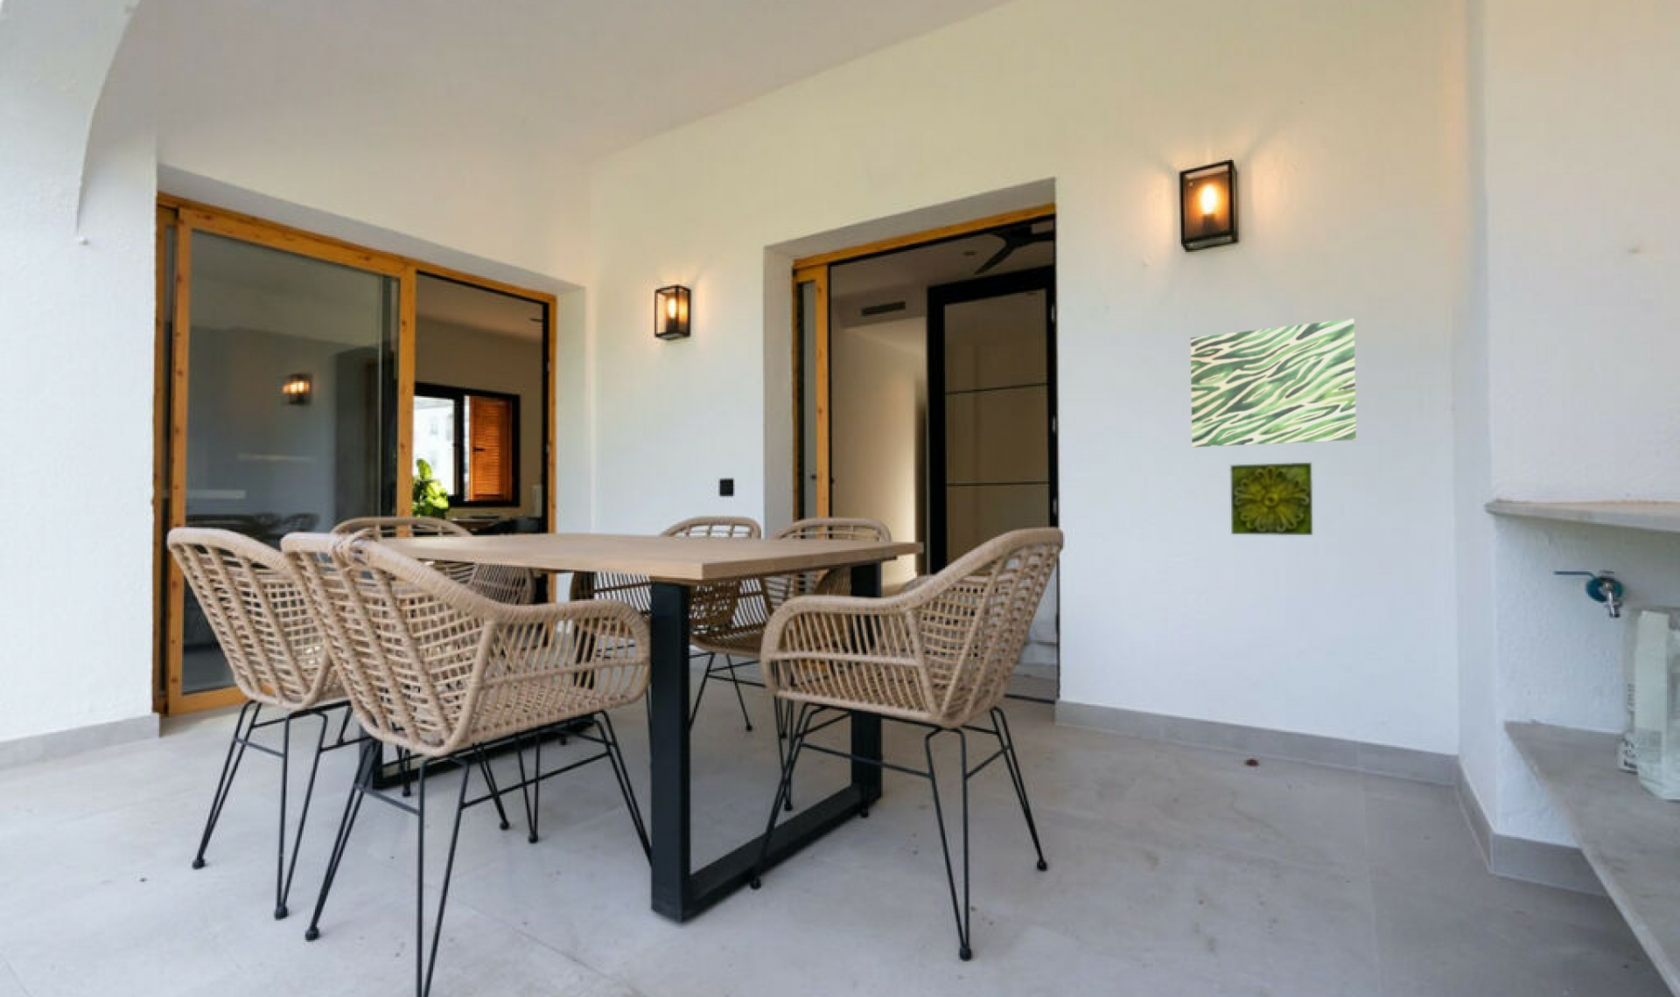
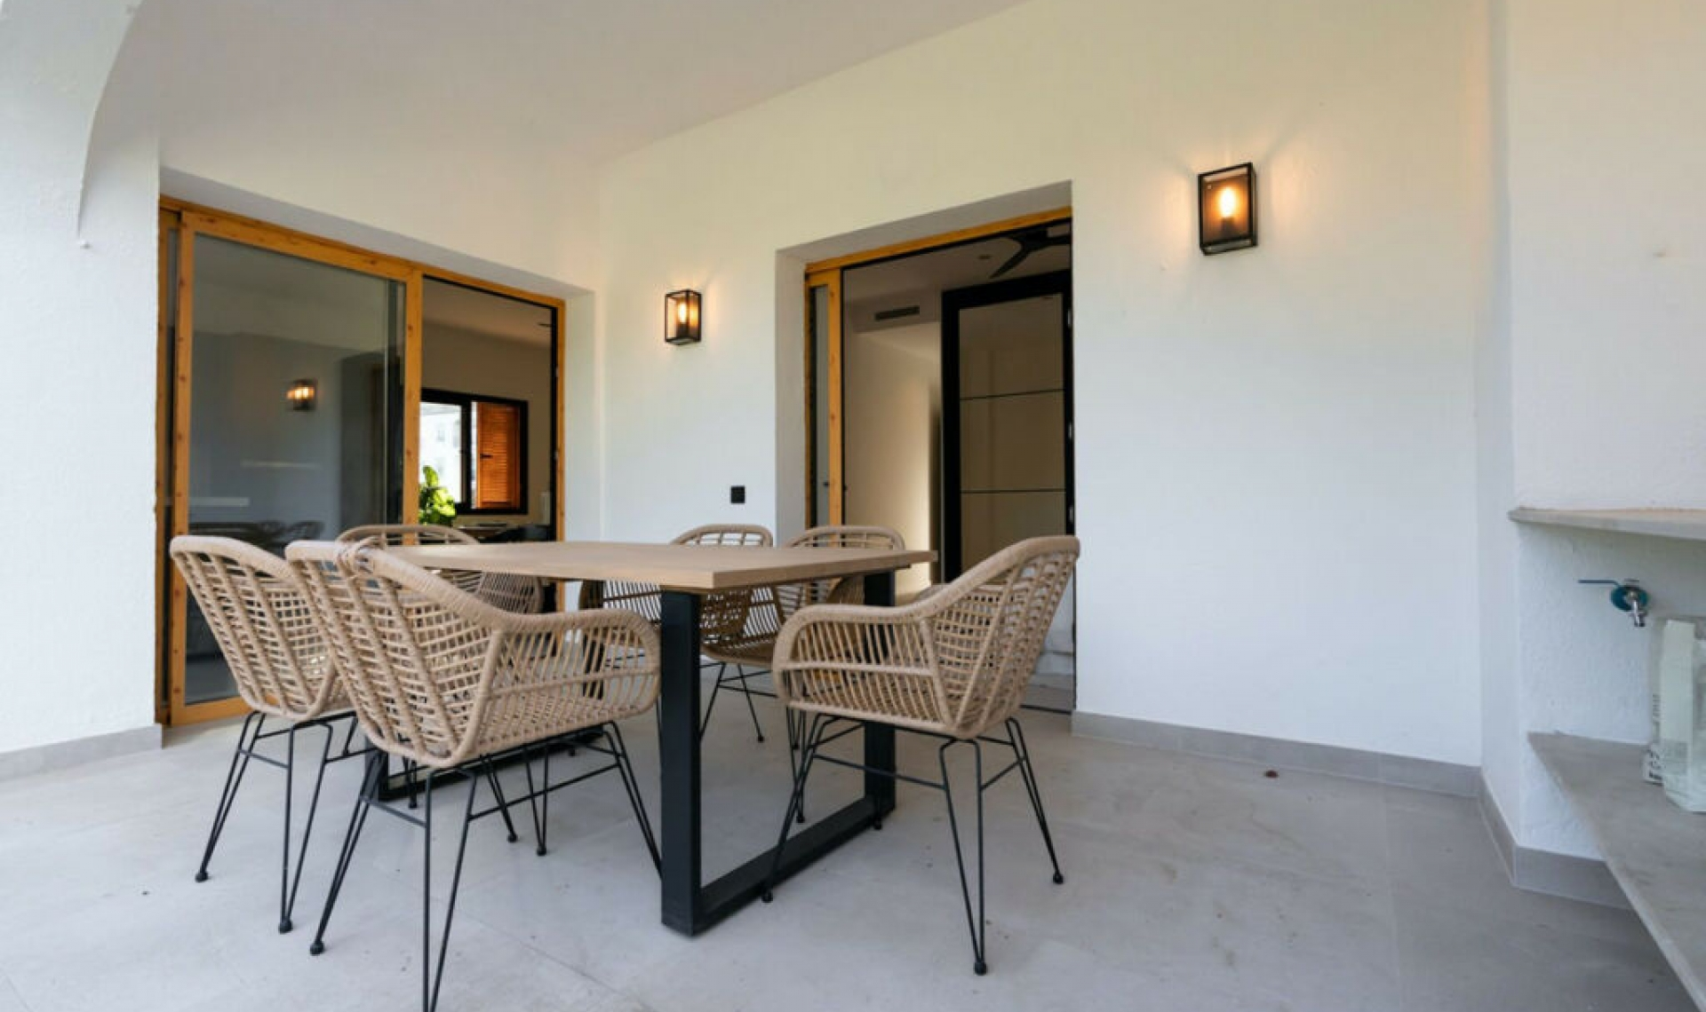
- wall art [1190,317,1357,447]
- decorative tile [1229,462,1313,536]
